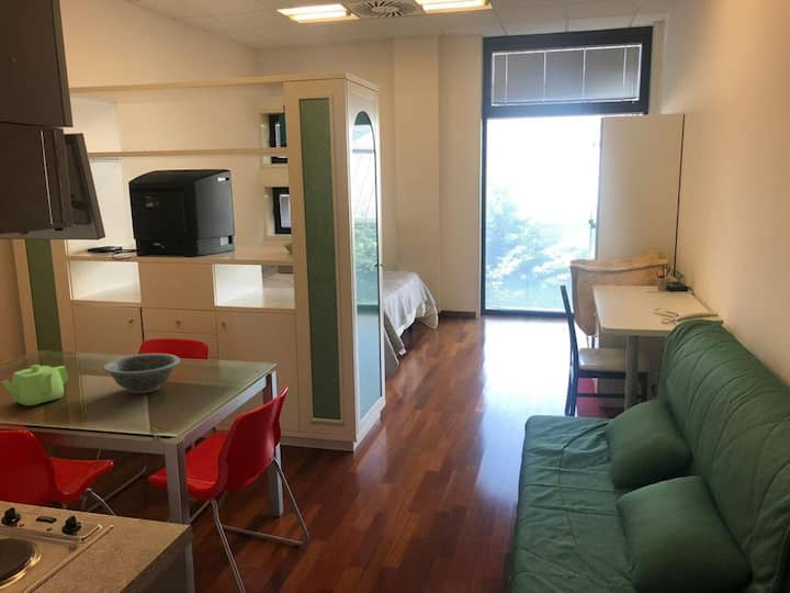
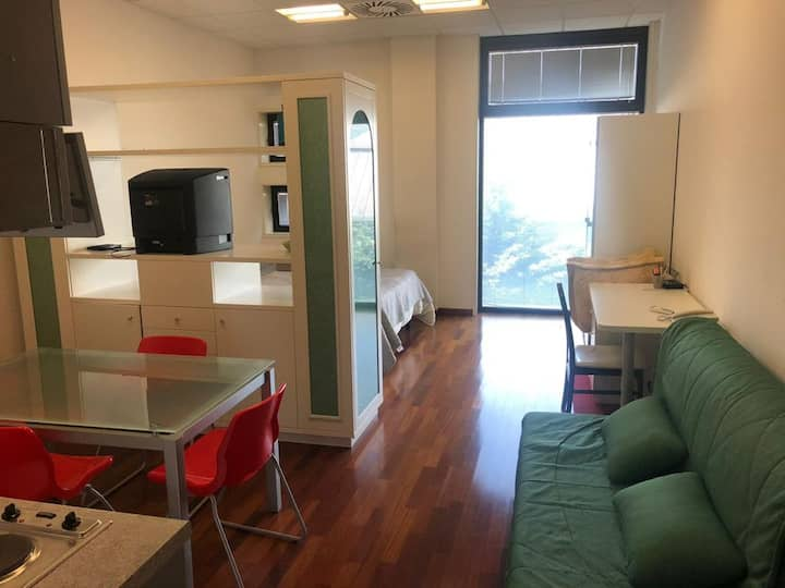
- decorative bowl [102,353,181,395]
- teapot [1,363,69,407]
